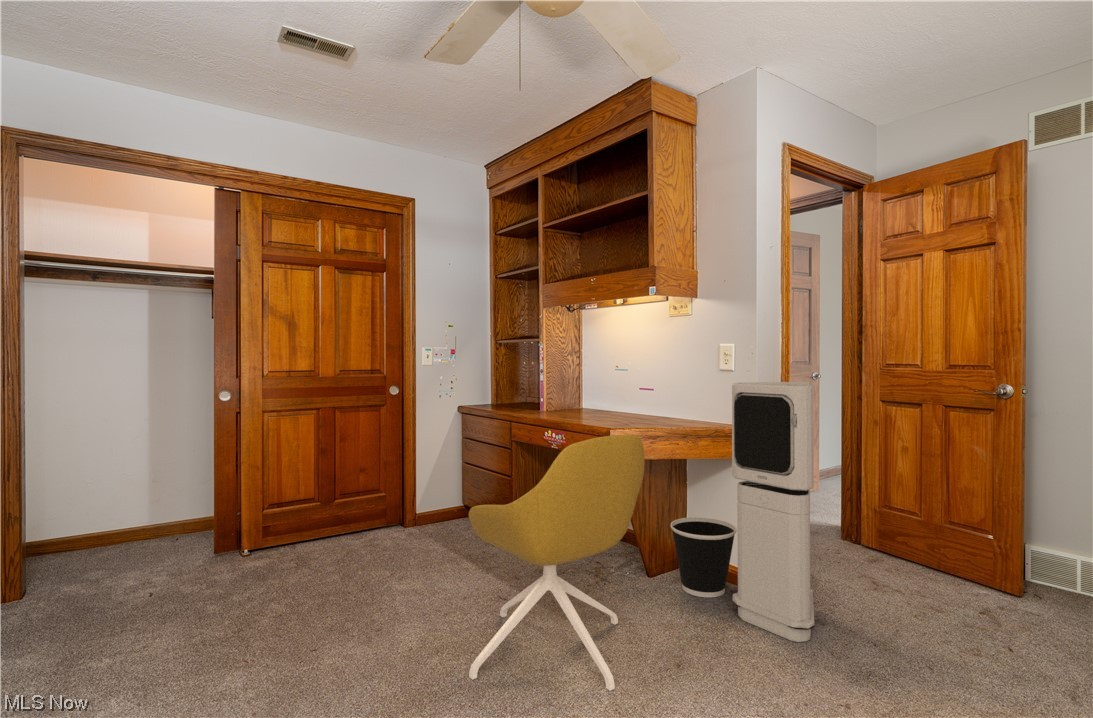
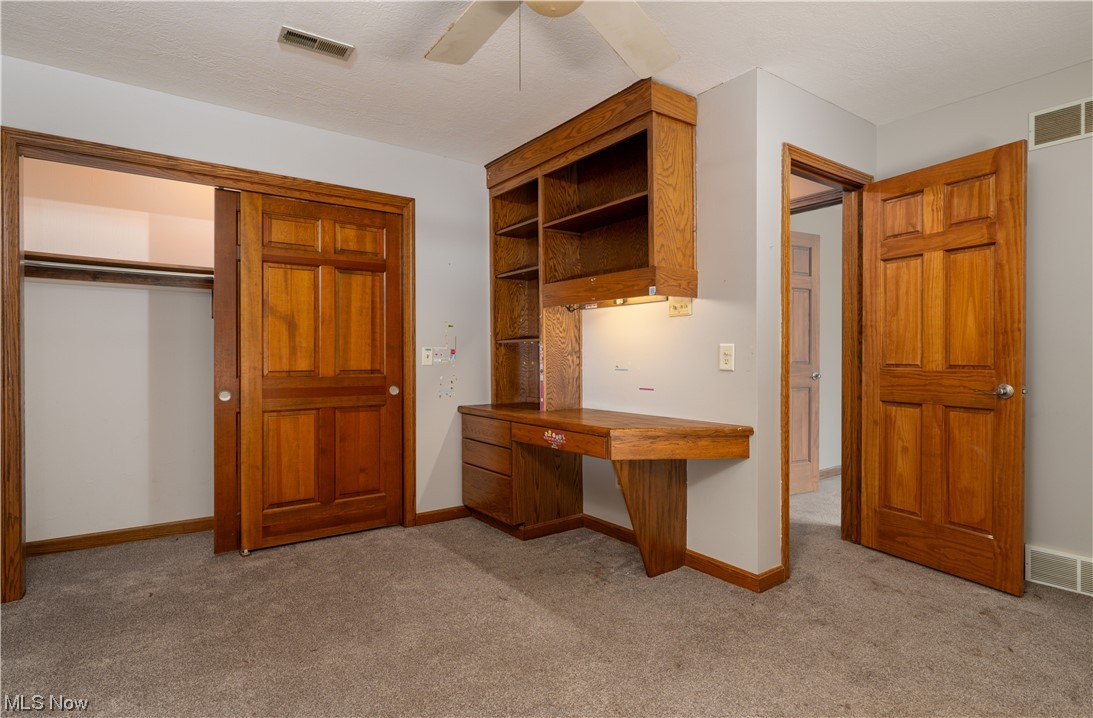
- air purifier [731,381,815,643]
- chair [468,434,646,692]
- wastebasket [670,516,737,598]
